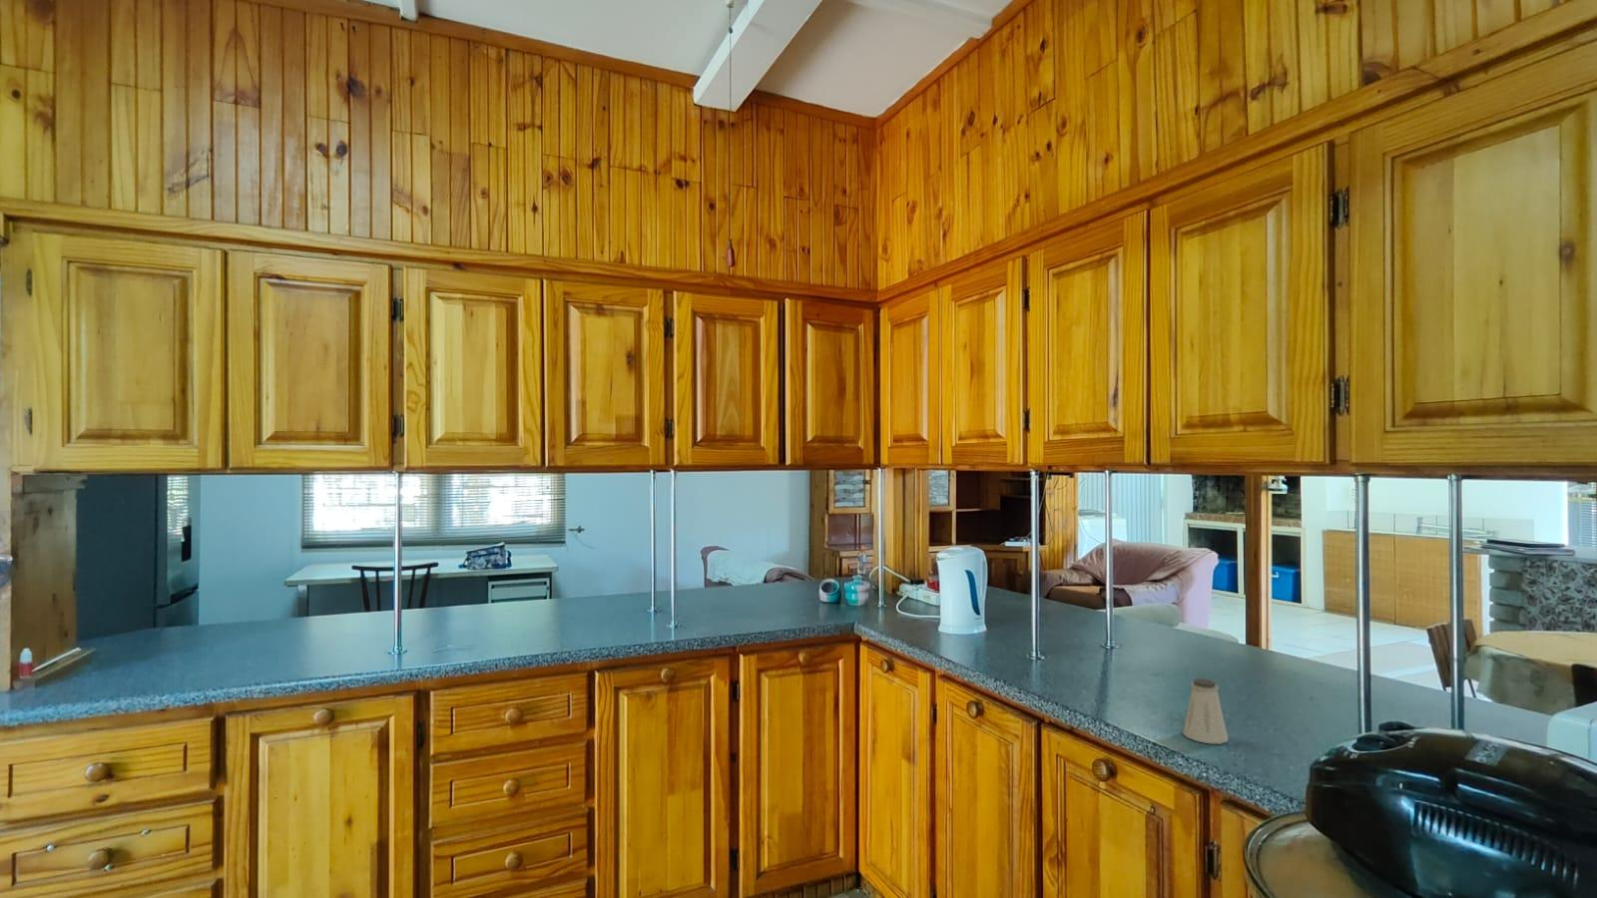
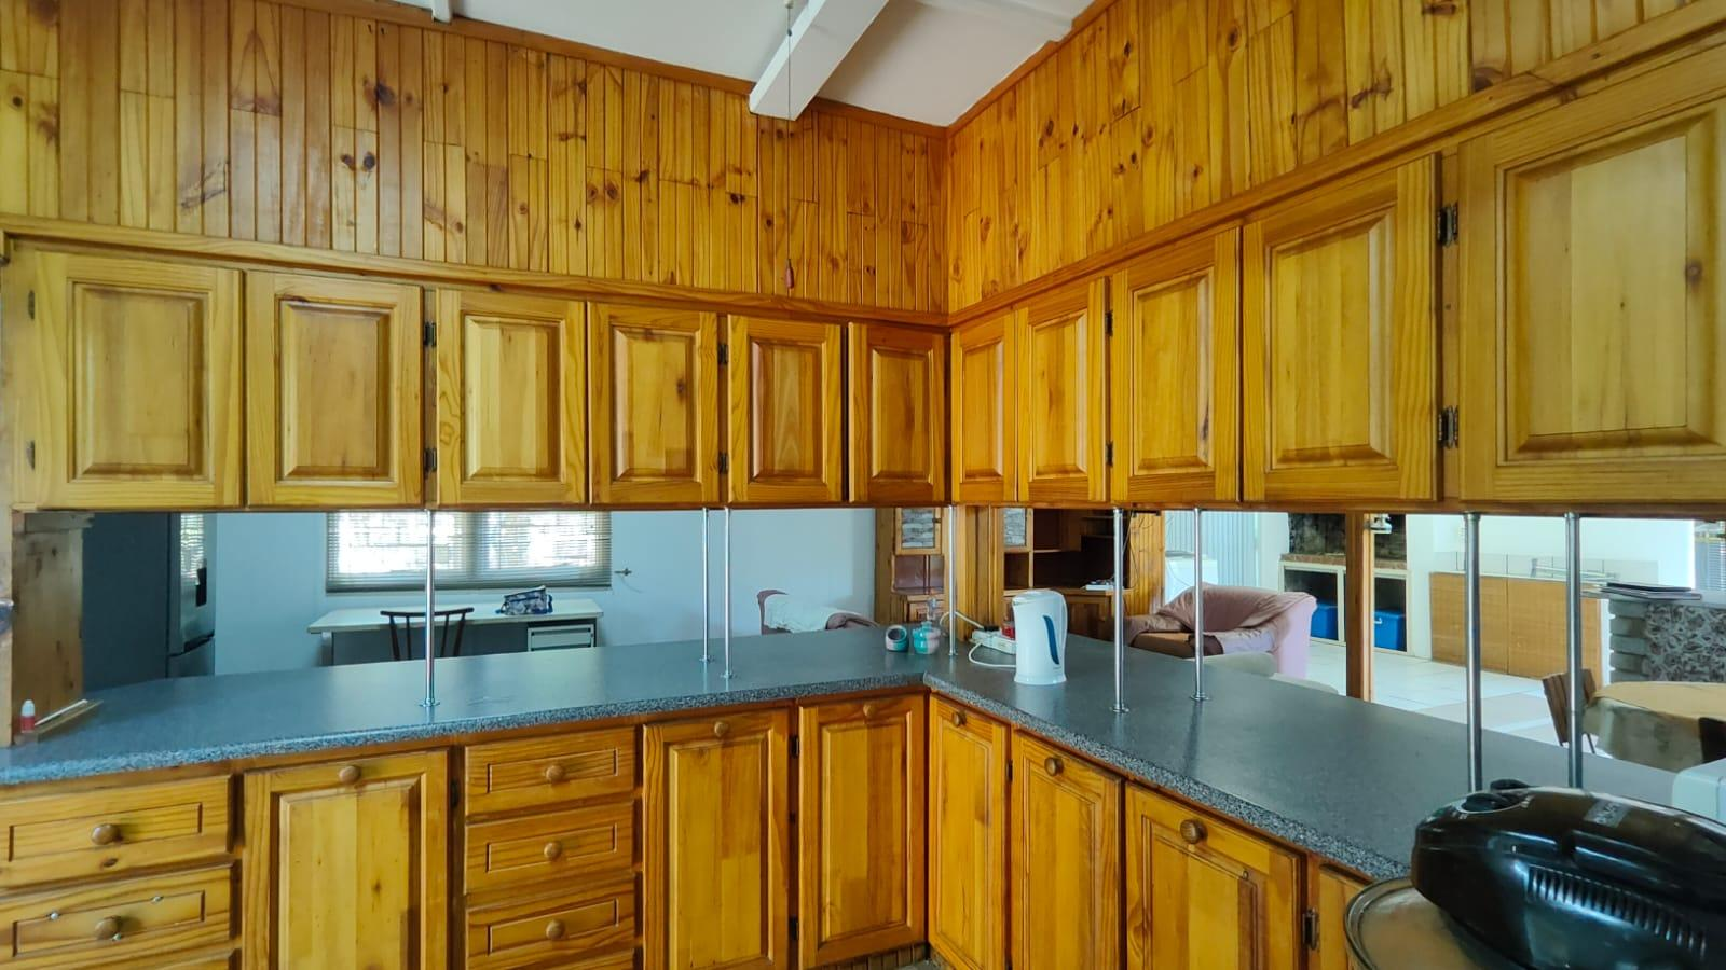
- saltshaker [1181,678,1228,746]
